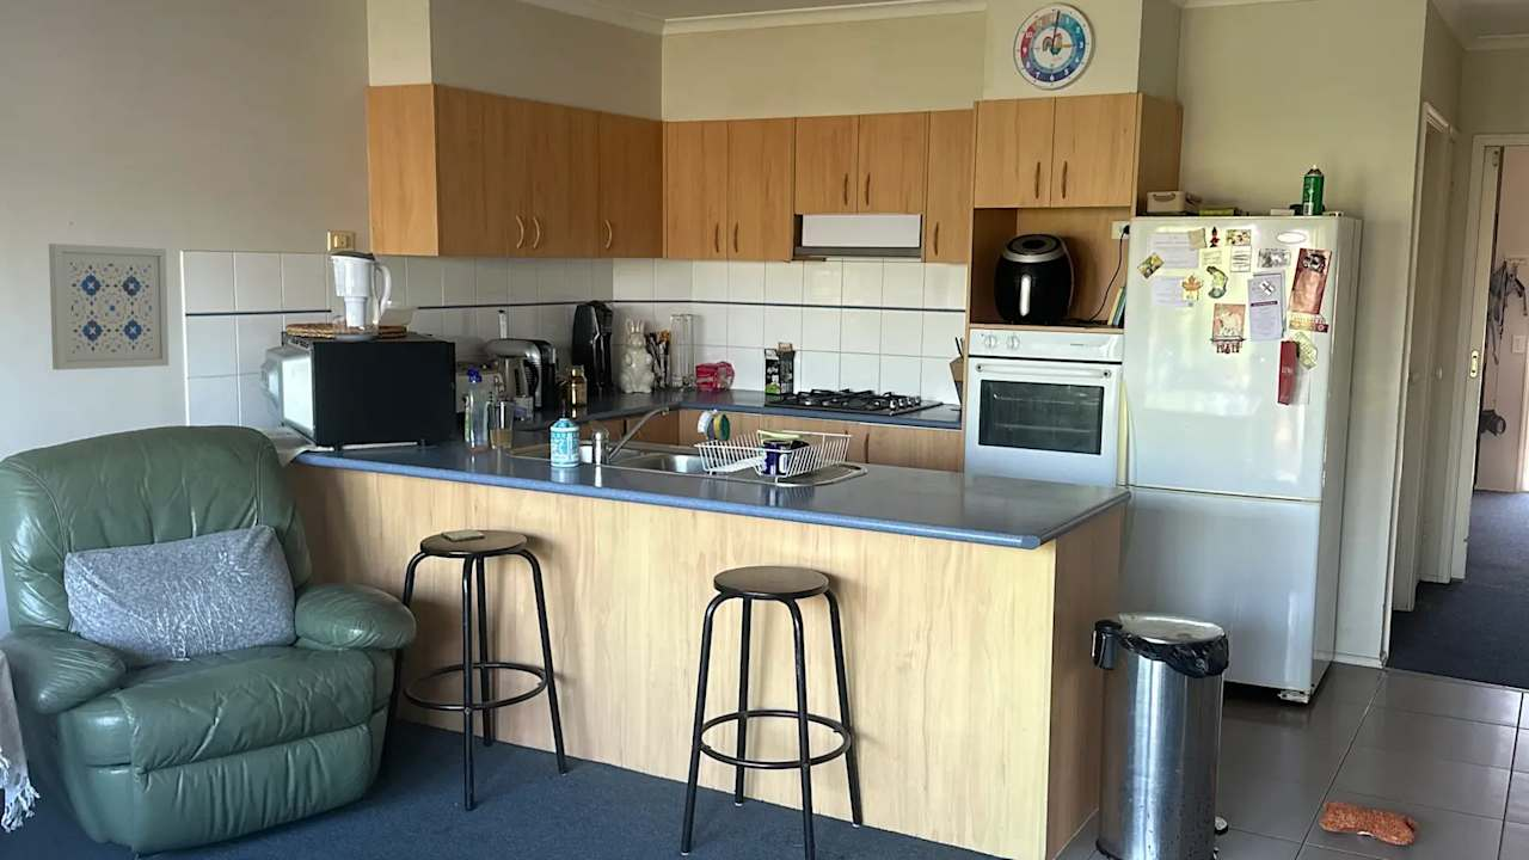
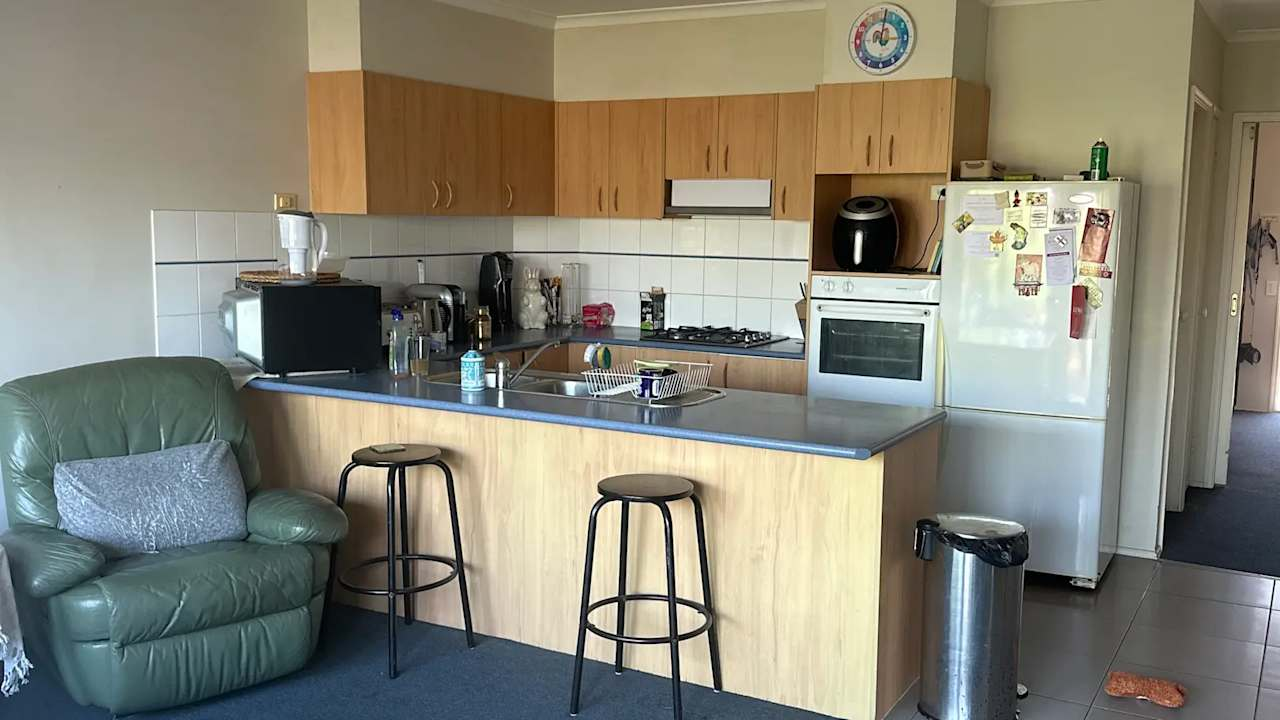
- wall art [48,242,170,371]
